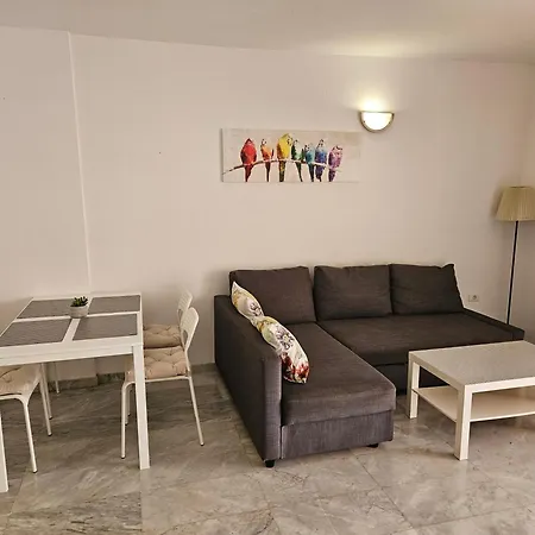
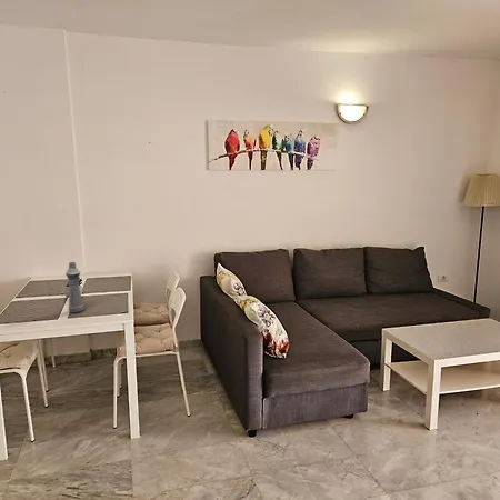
+ bottle [64,261,84,314]
